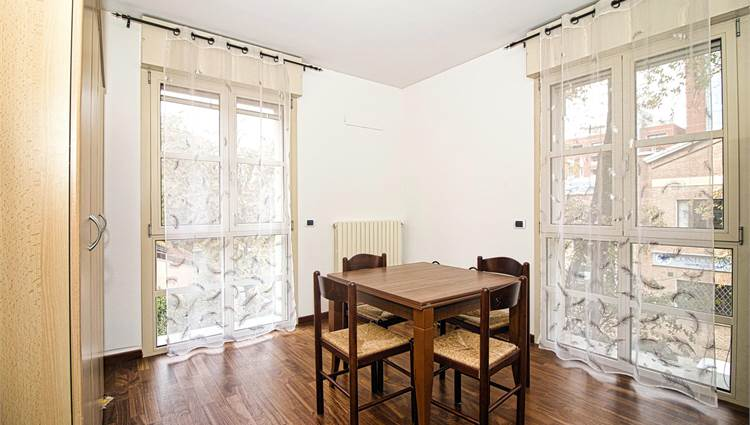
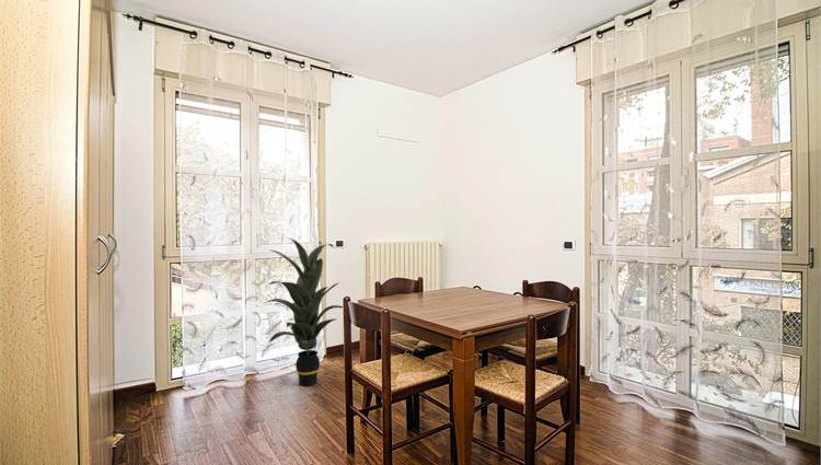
+ indoor plant [264,236,344,387]
